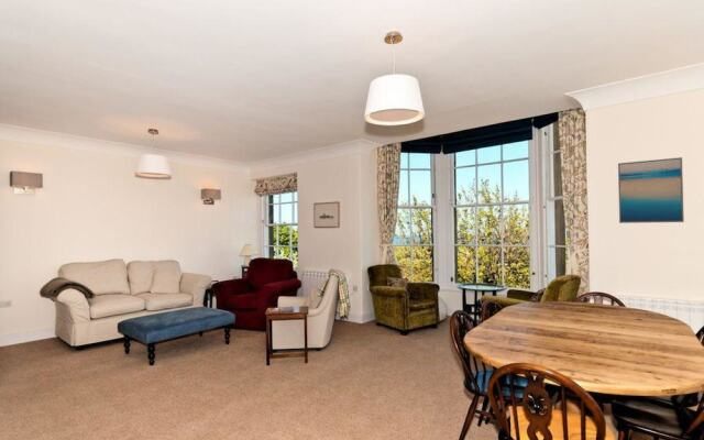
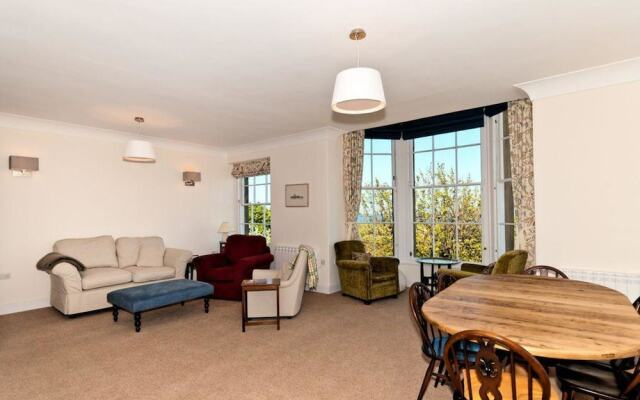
- wall art [617,156,685,224]
